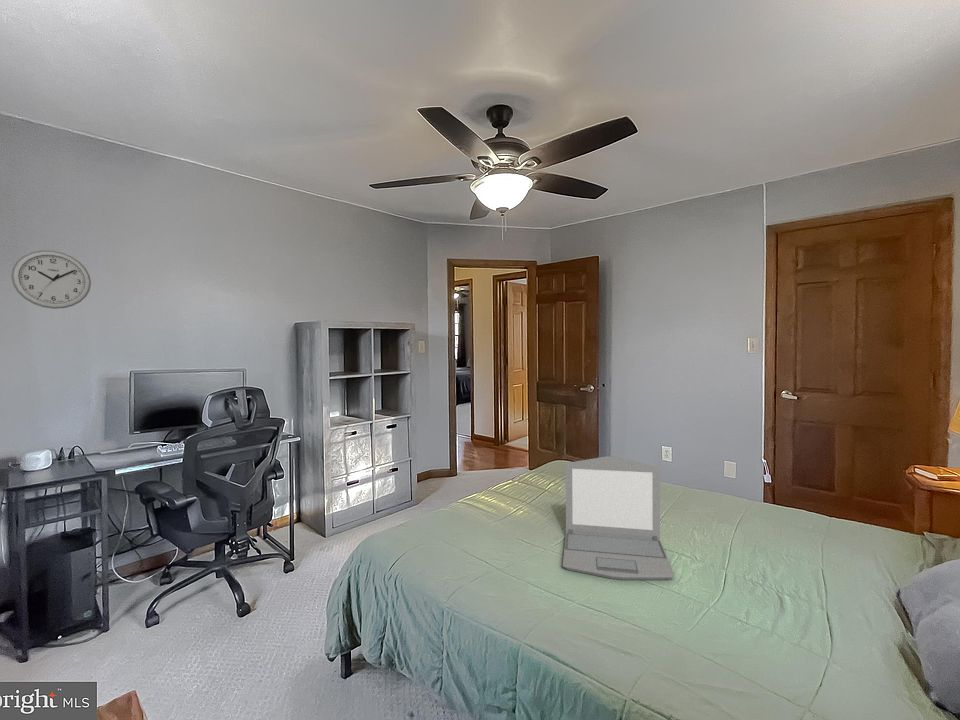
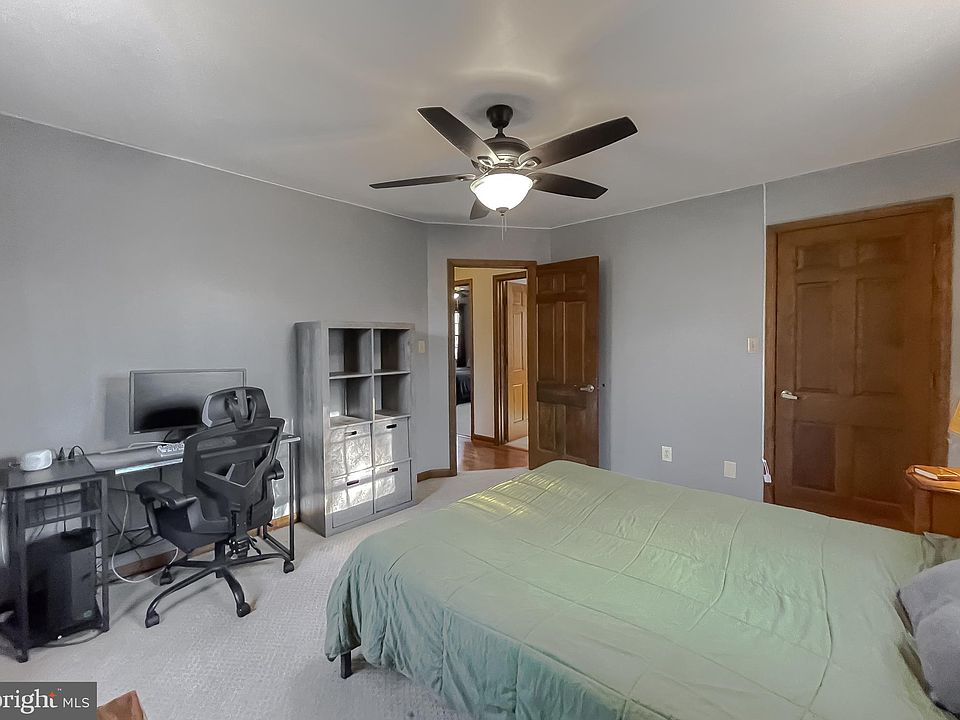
- wall clock [10,249,92,310]
- laptop [562,455,675,581]
